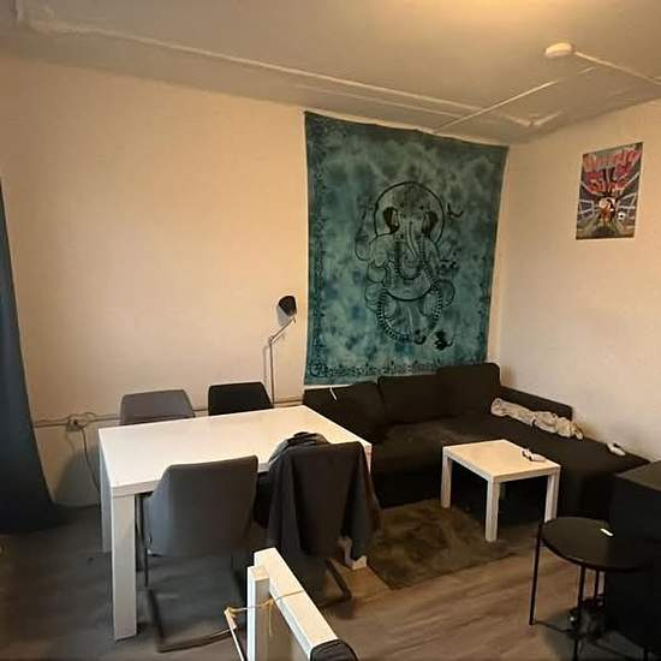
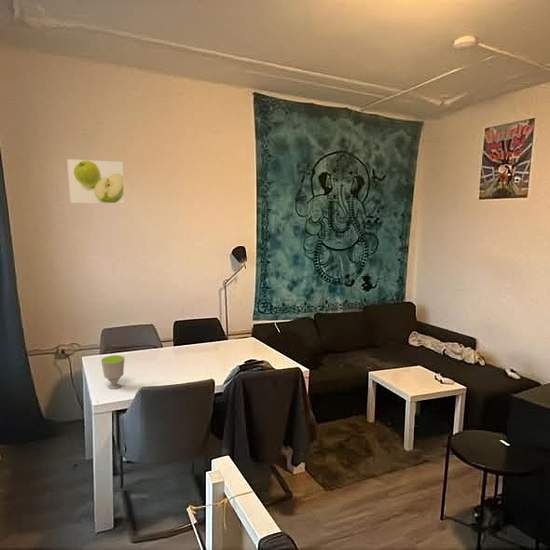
+ cup [100,354,126,390]
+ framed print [66,158,126,204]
